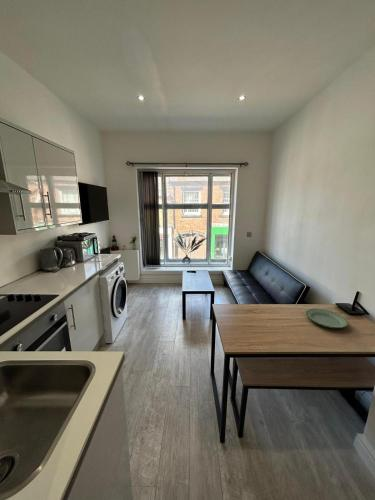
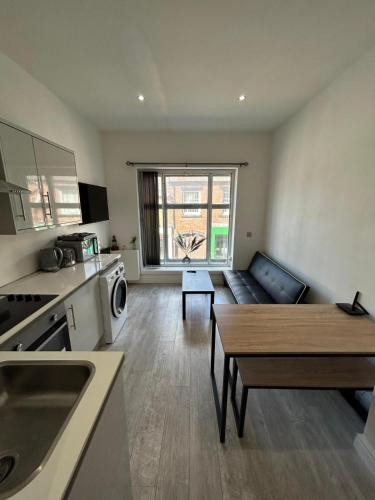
- plate [305,308,349,329]
